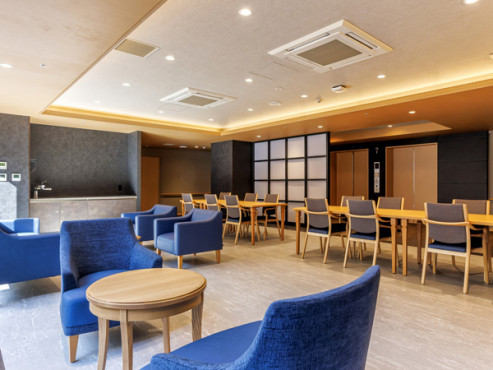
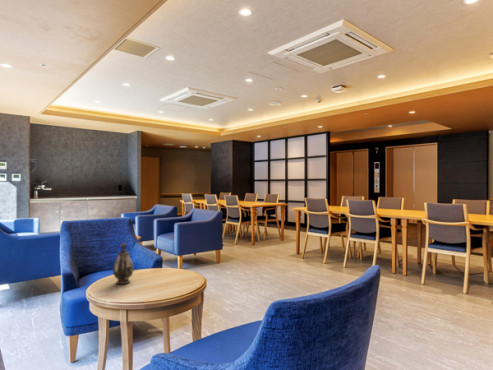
+ teapot [112,242,135,285]
